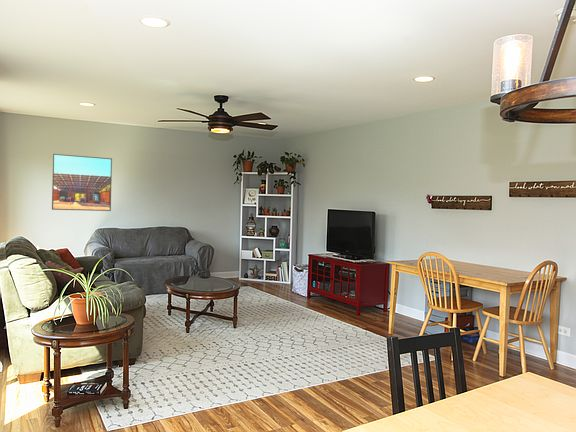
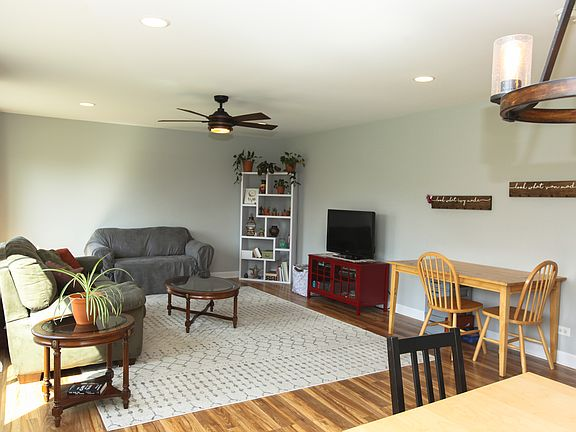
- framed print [51,153,113,212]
